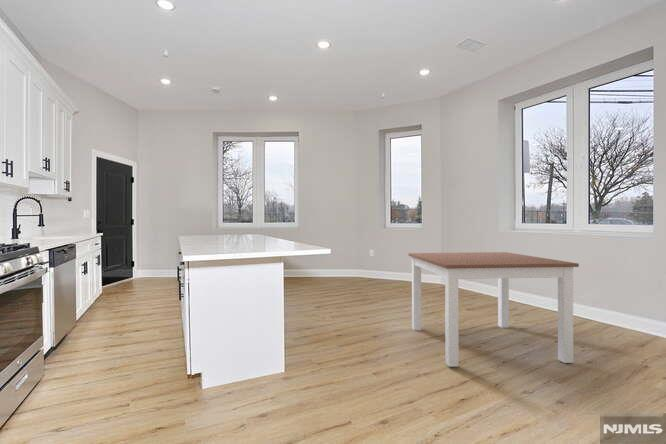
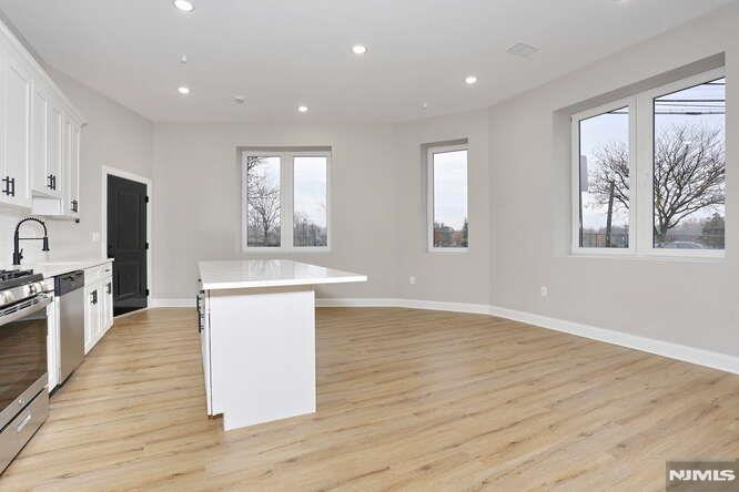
- dining table [408,251,580,368]
